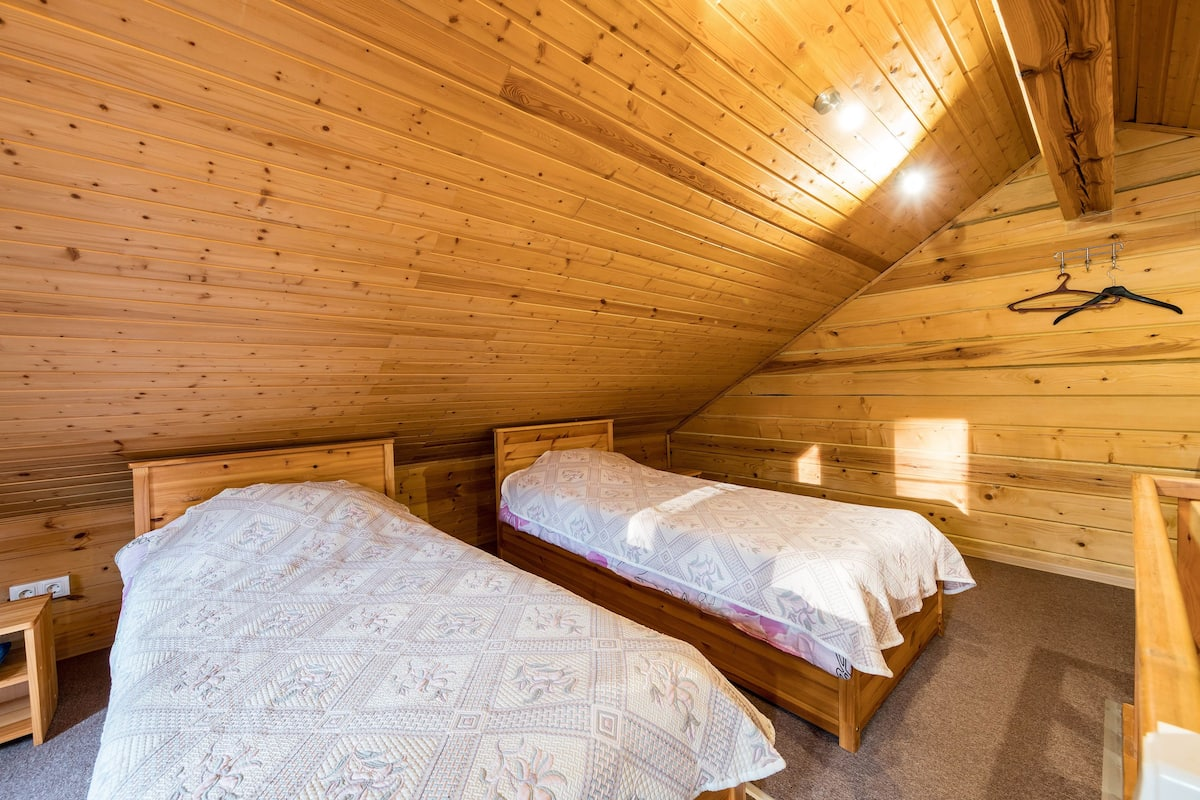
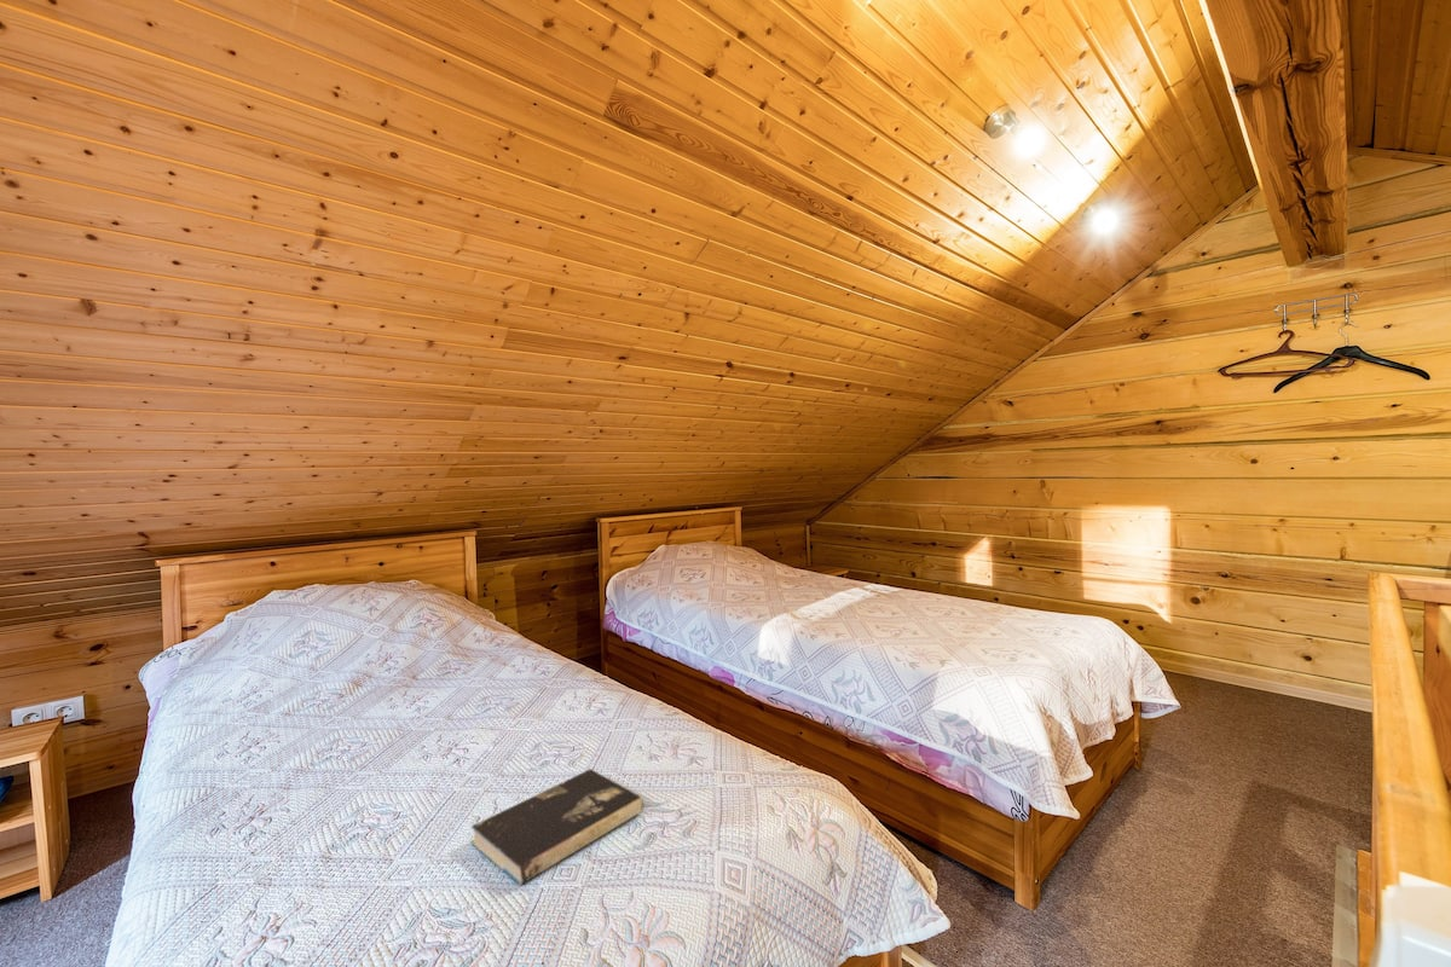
+ book [470,768,644,886]
